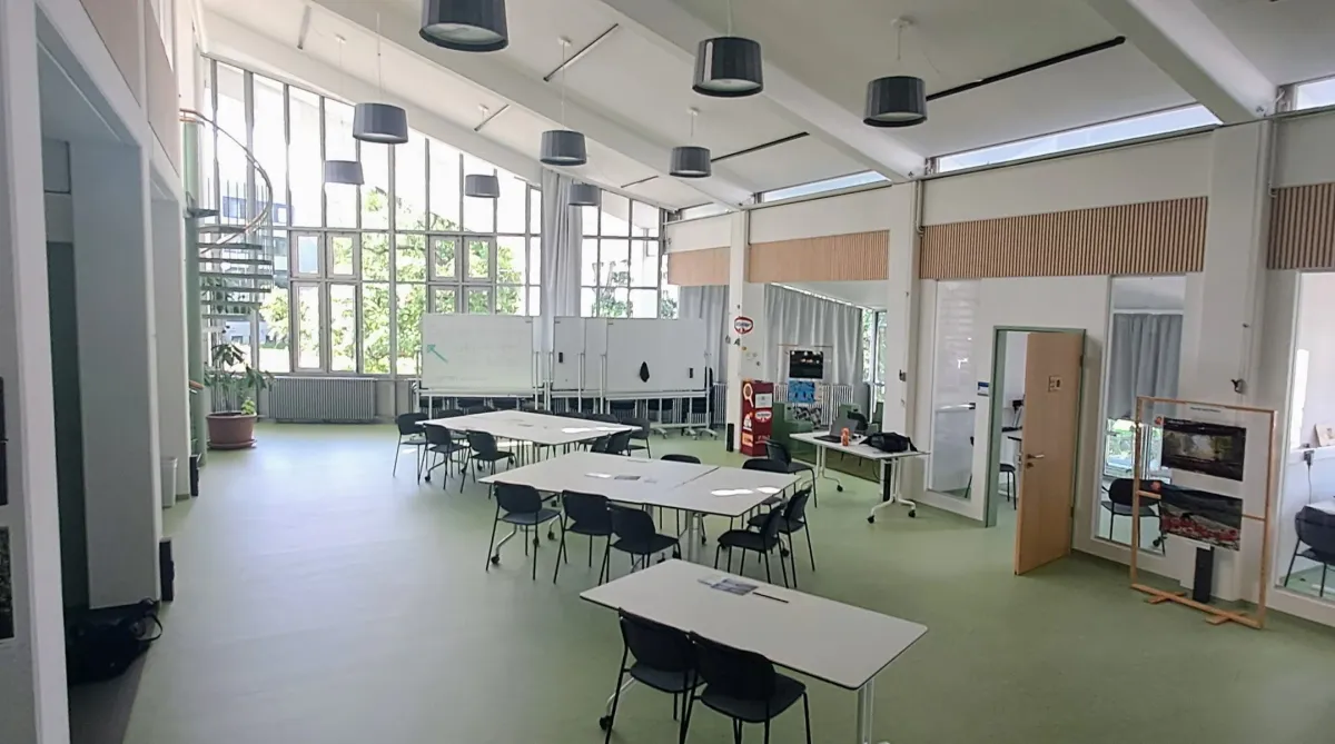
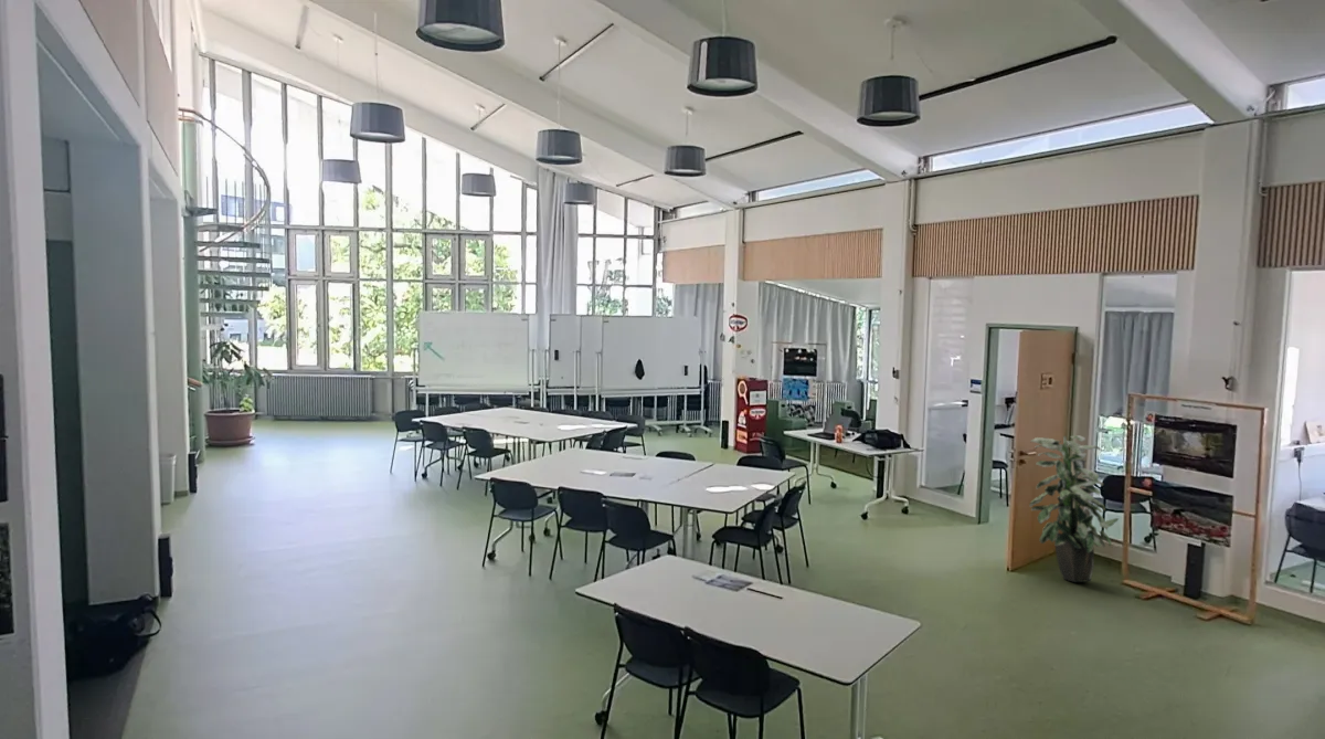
+ indoor plant [1028,434,1120,583]
